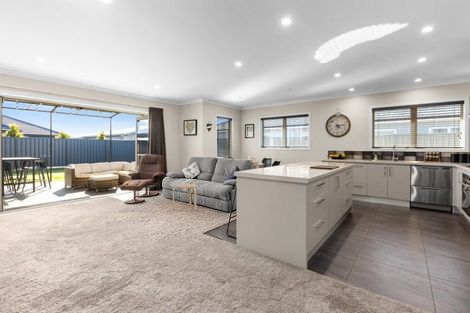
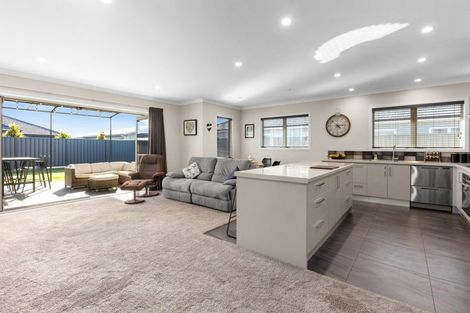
- stool [172,183,197,211]
